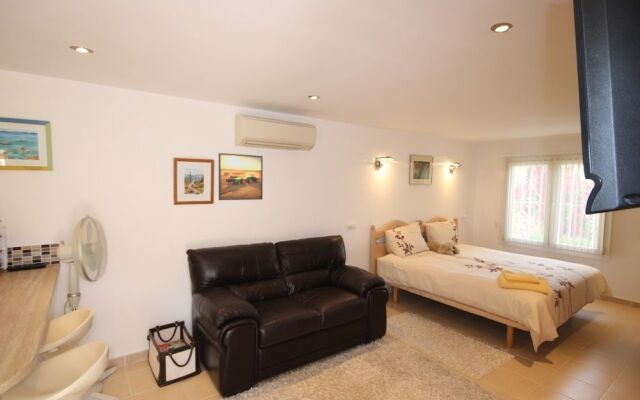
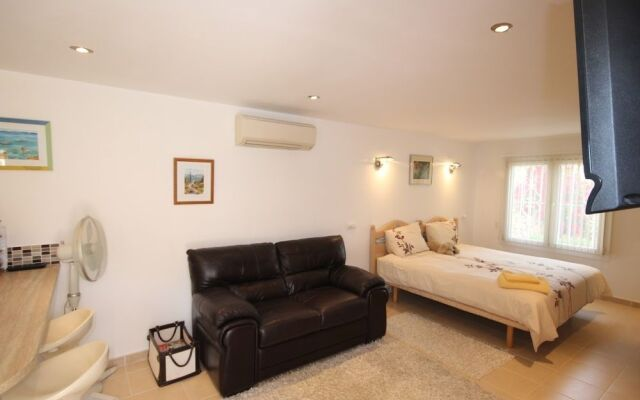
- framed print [218,152,264,201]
